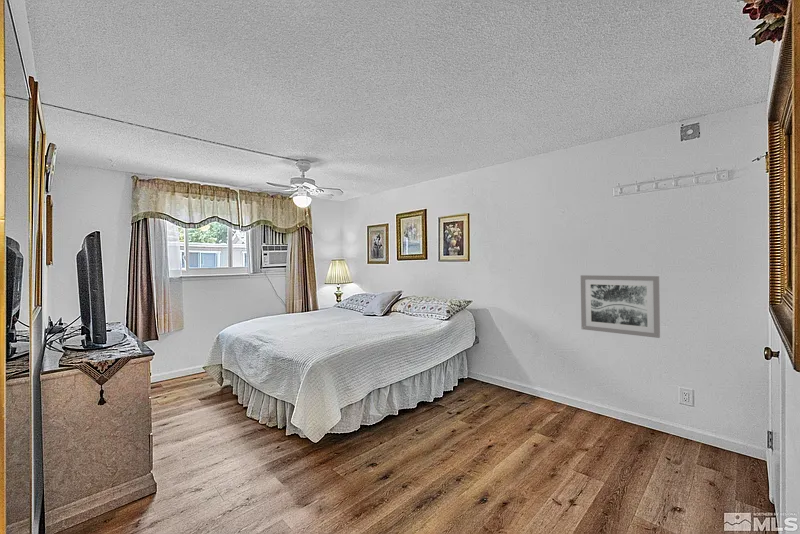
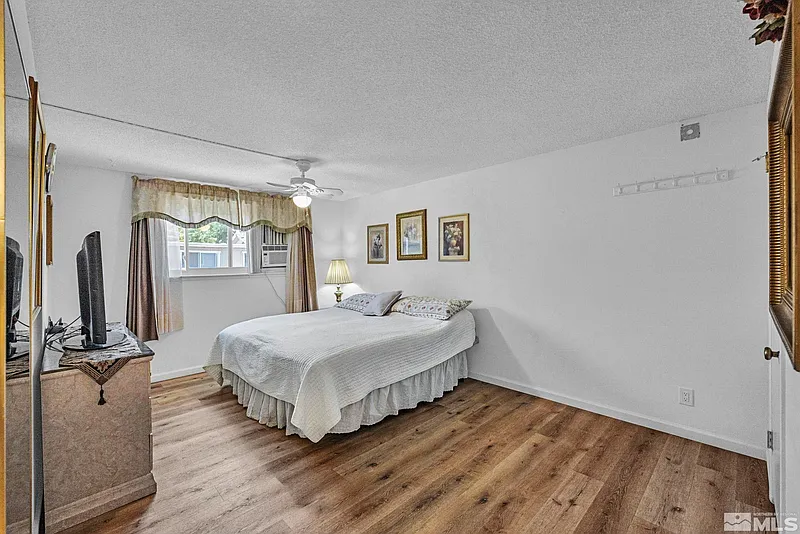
- wall art [580,274,661,339]
